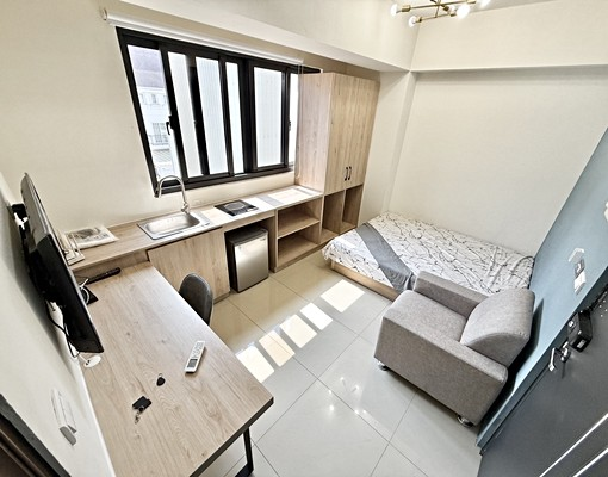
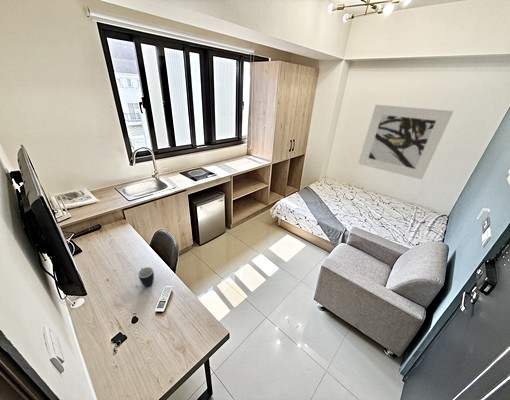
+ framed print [357,104,454,181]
+ mug [137,266,155,288]
